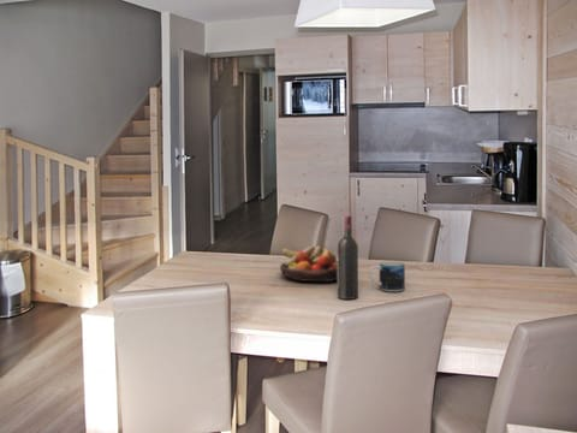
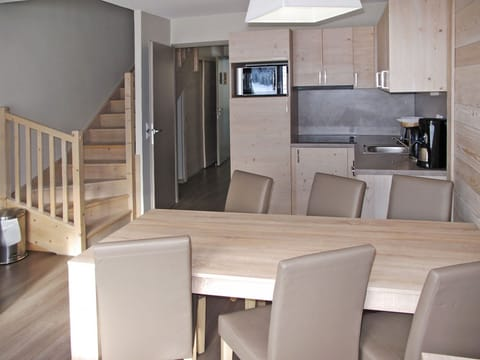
- wine bottle [337,214,359,301]
- fruit bowl [279,245,338,283]
- mug [368,261,406,292]
